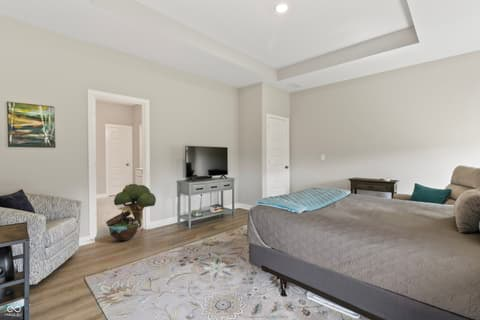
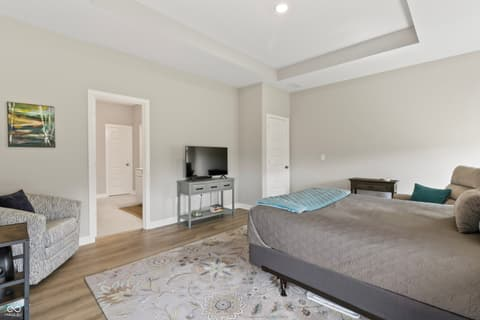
- decorative tree [105,183,157,242]
